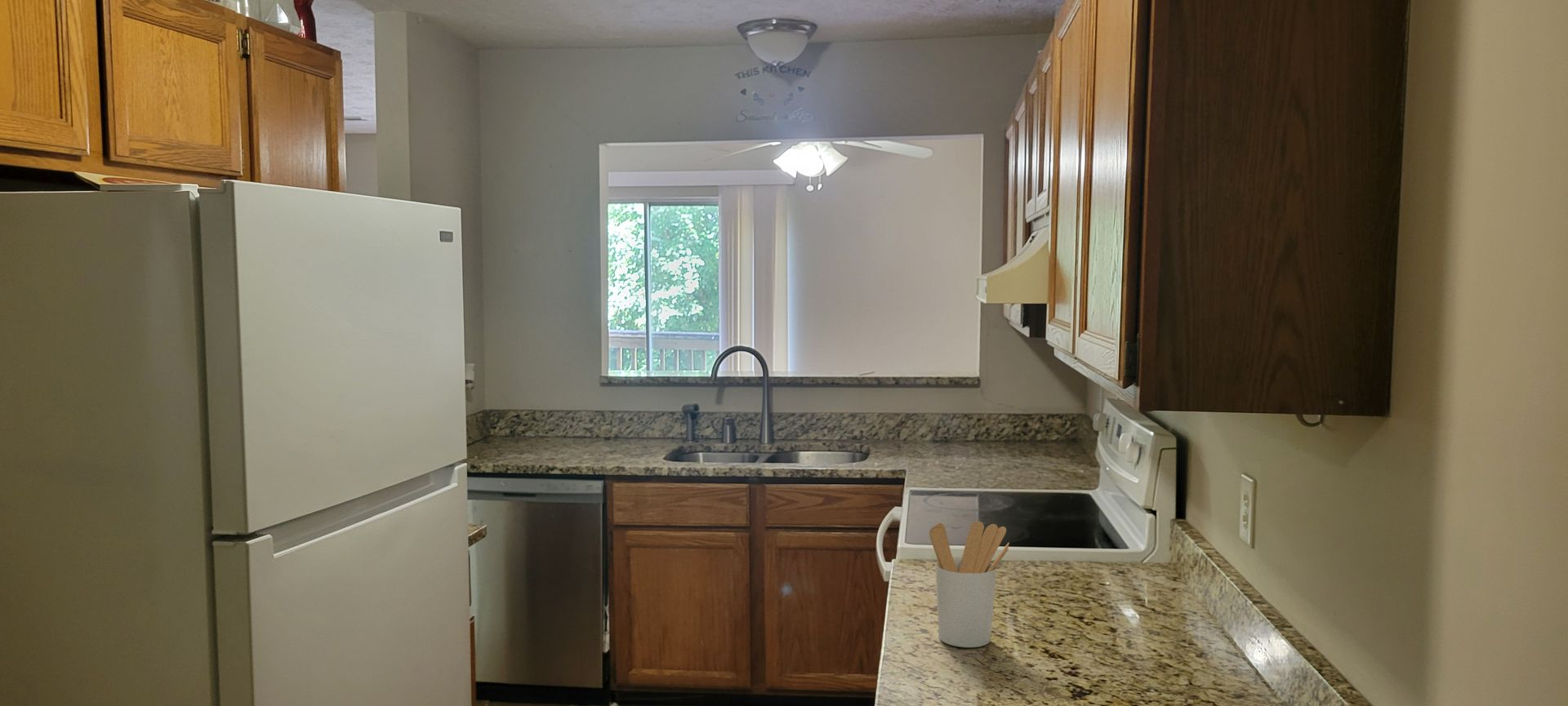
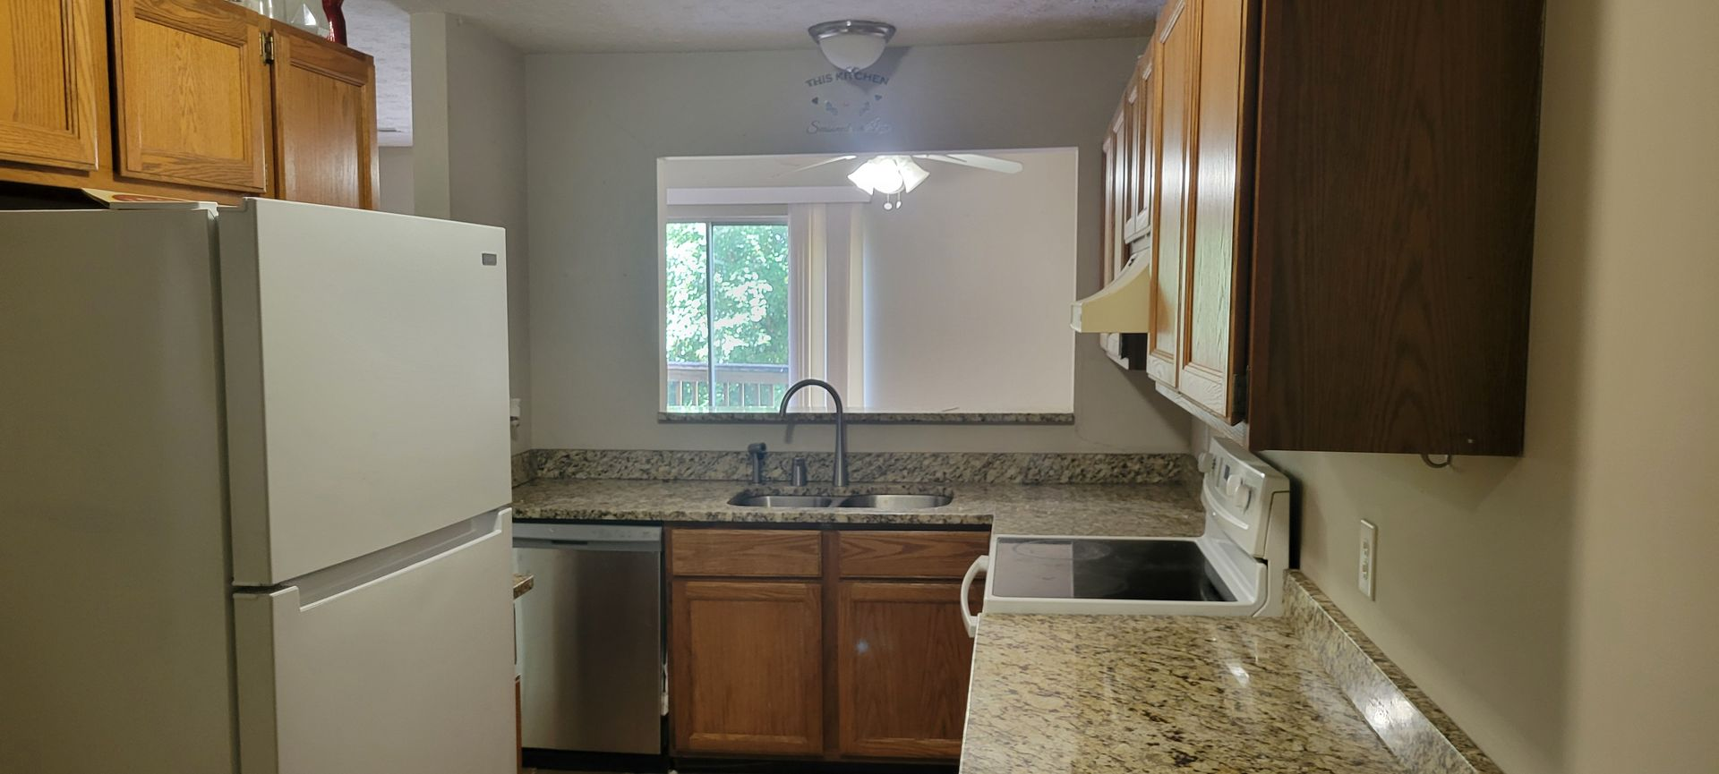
- utensil holder [929,521,1010,648]
